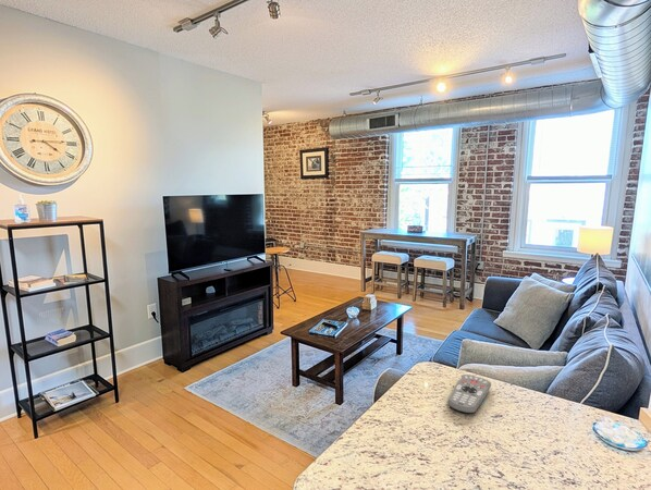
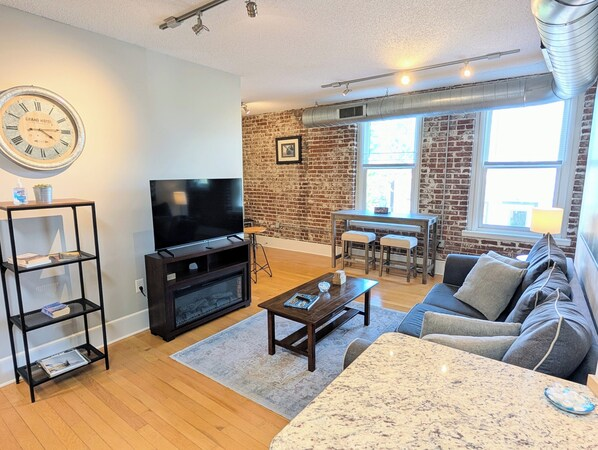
- remote control [446,373,492,415]
